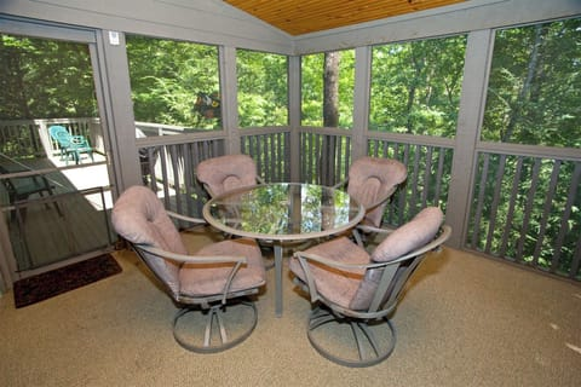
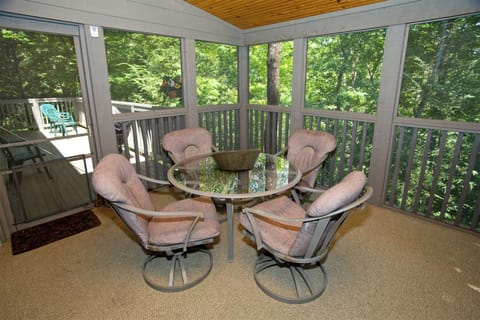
+ fruit basket [209,148,263,172]
